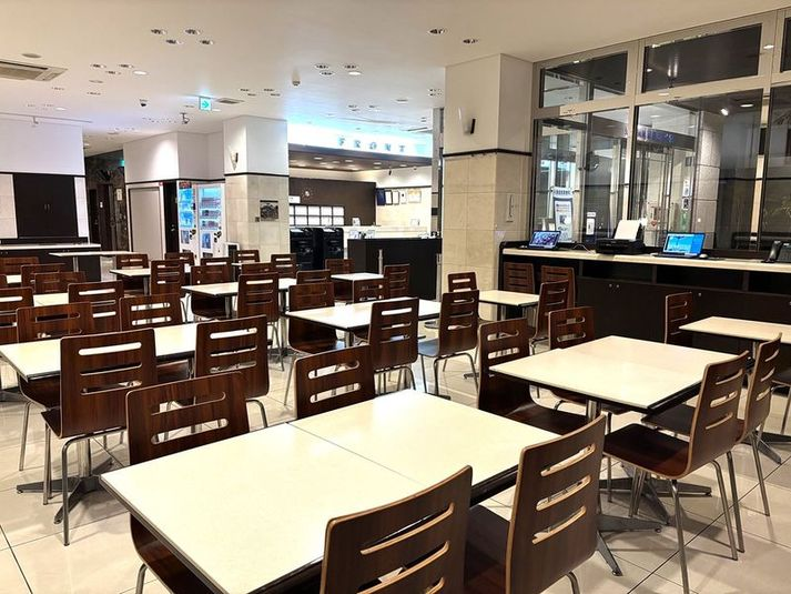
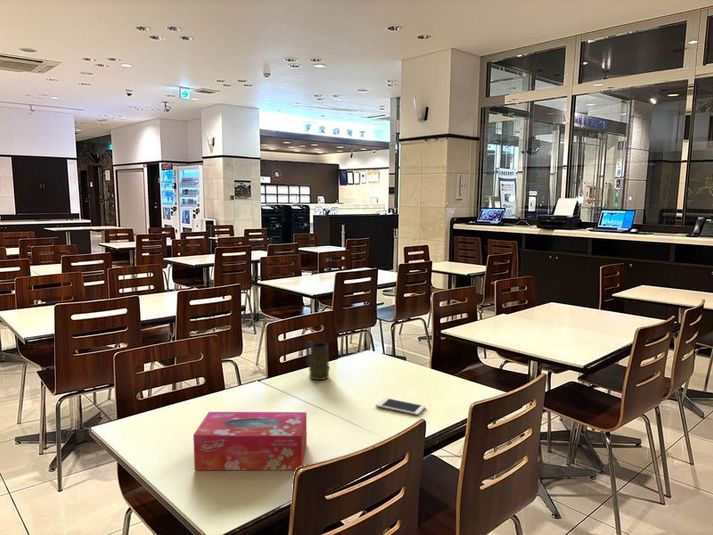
+ cell phone [375,397,426,416]
+ tissue box [192,411,308,471]
+ mug [305,340,330,381]
